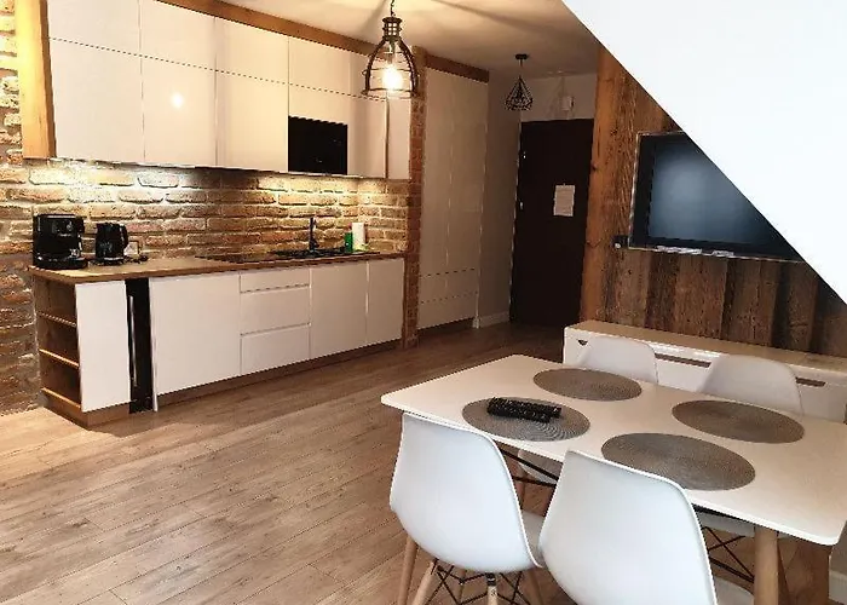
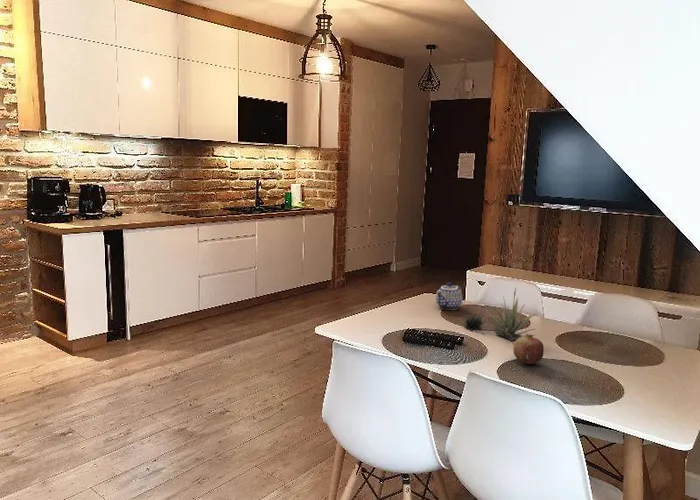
+ teapot [435,281,464,311]
+ fruit [512,333,545,365]
+ succulent plant [462,286,539,341]
